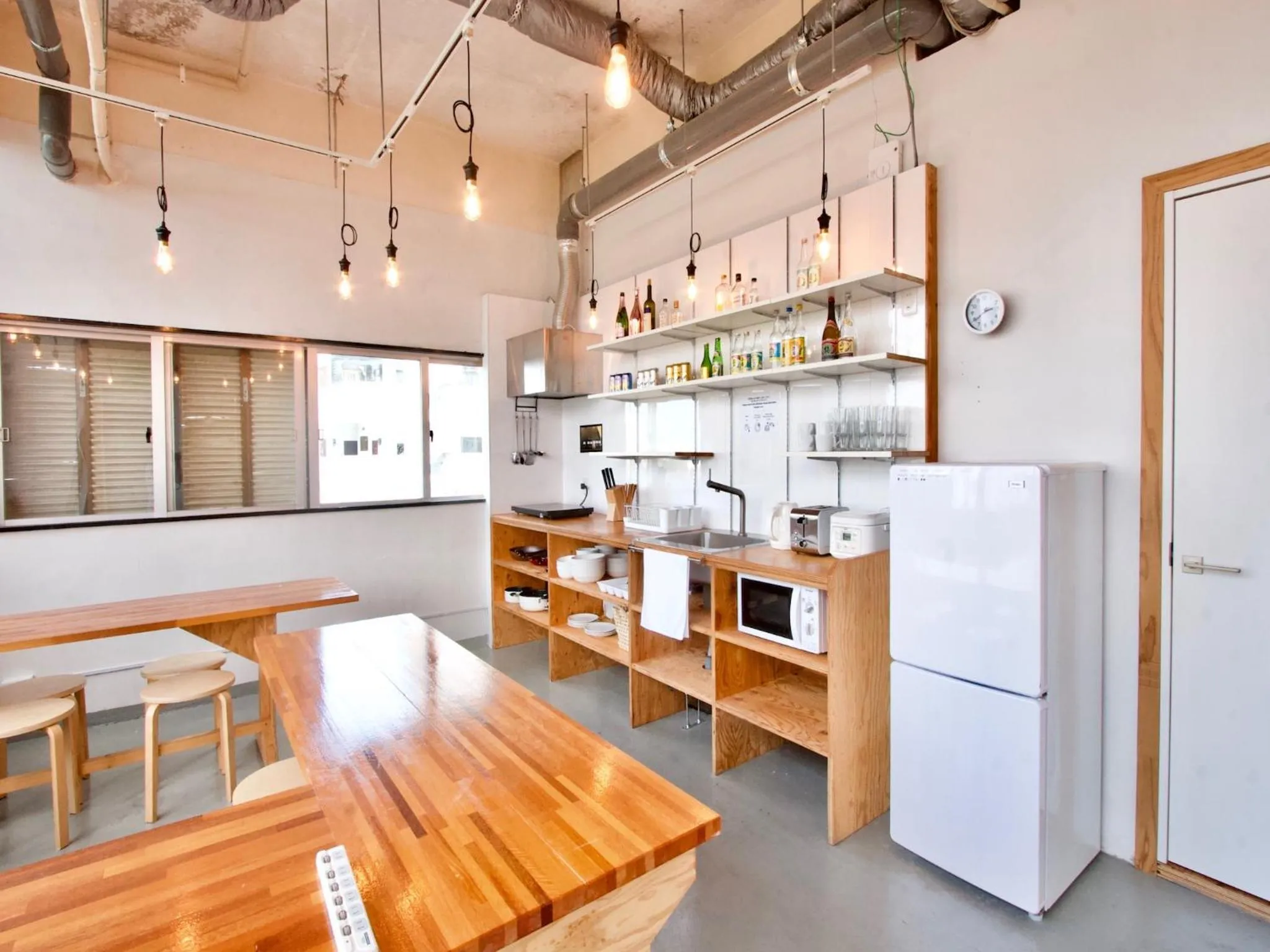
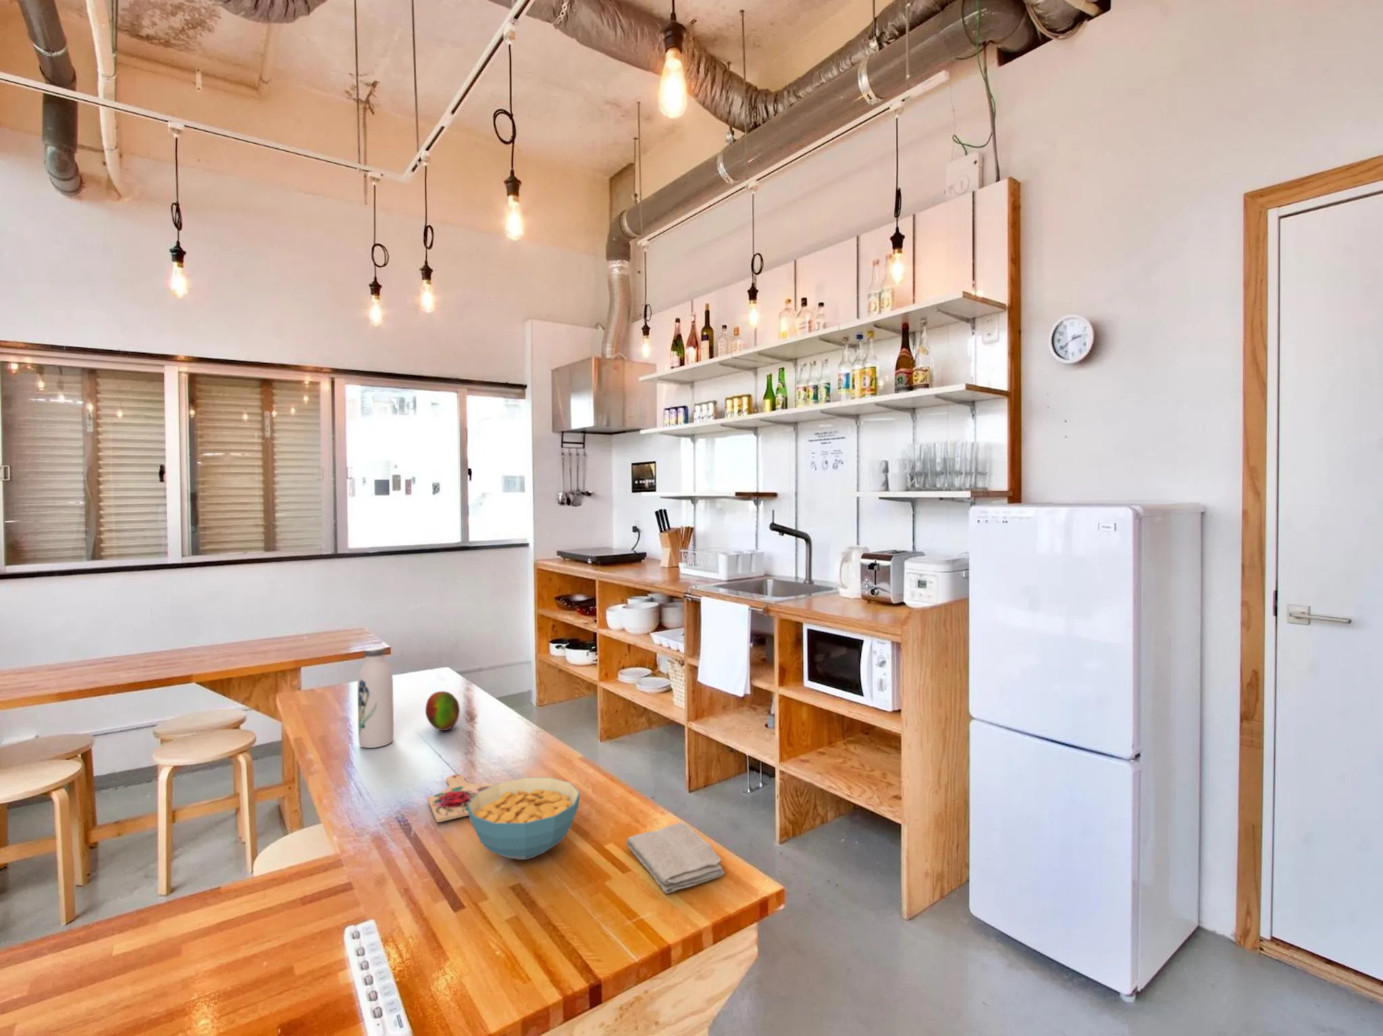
+ cutting board [427,775,495,823]
+ water bottle [357,646,394,749]
+ washcloth [625,822,725,895]
+ cereal bowl [467,777,580,861]
+ fruit [425,691,461,731]
